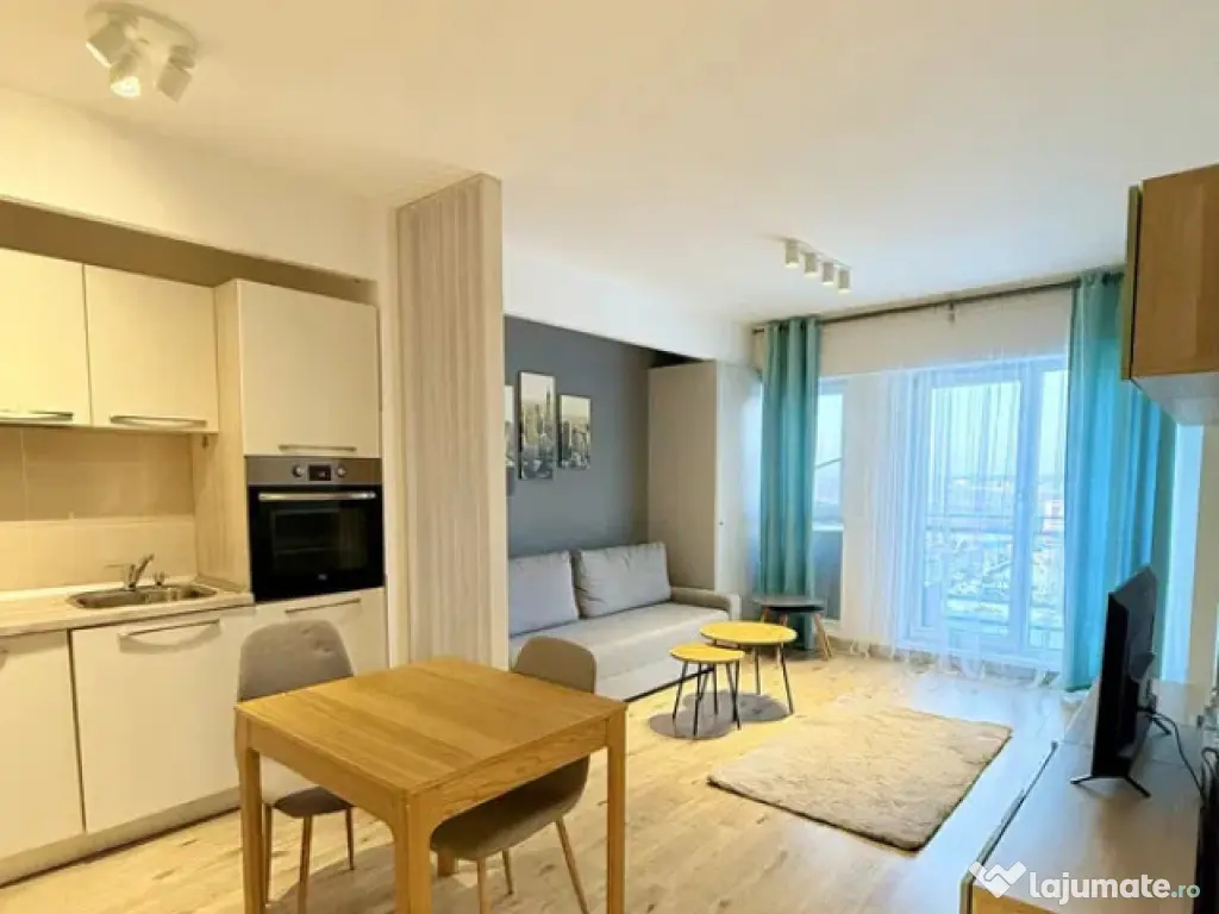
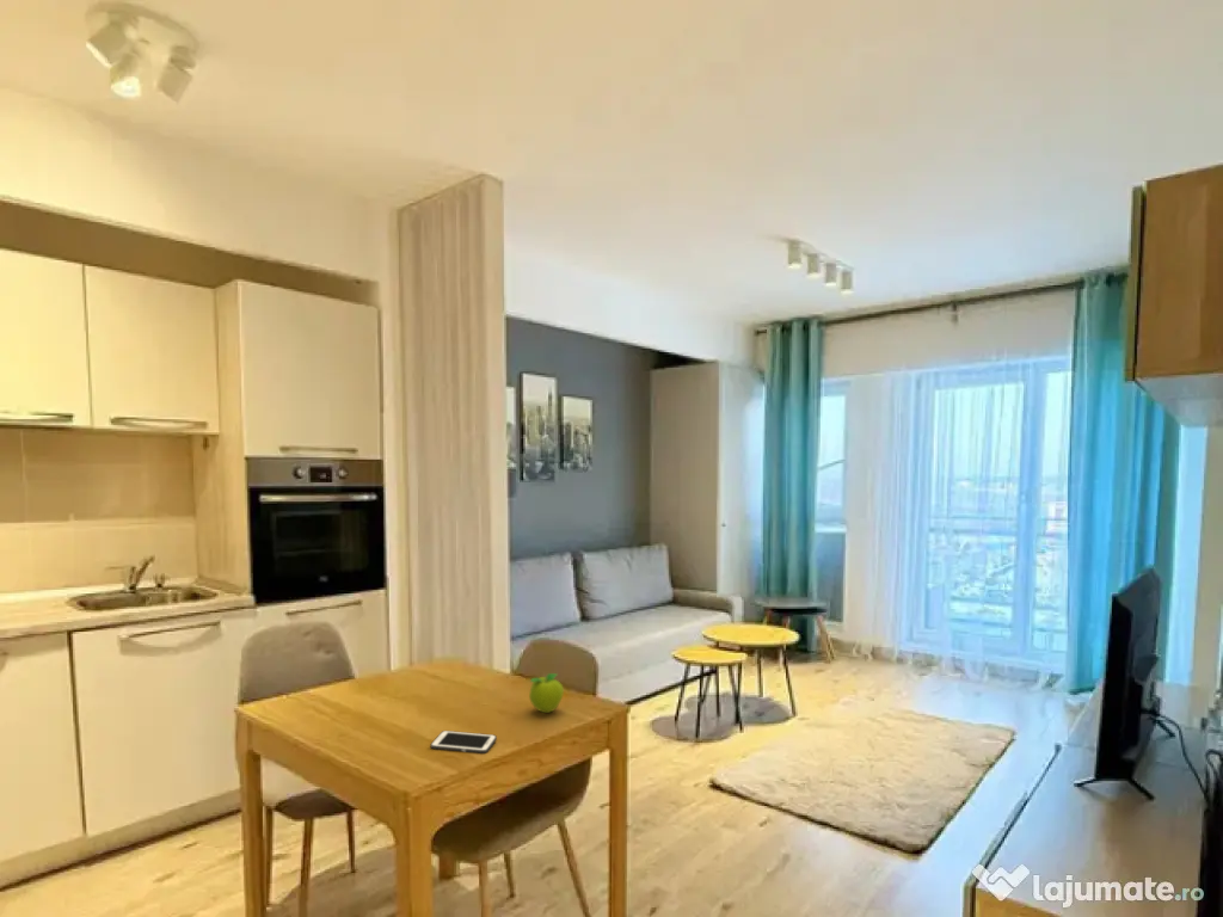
+ fruit [528,672,565,714]
+ cell phone [429,730,498,755]
